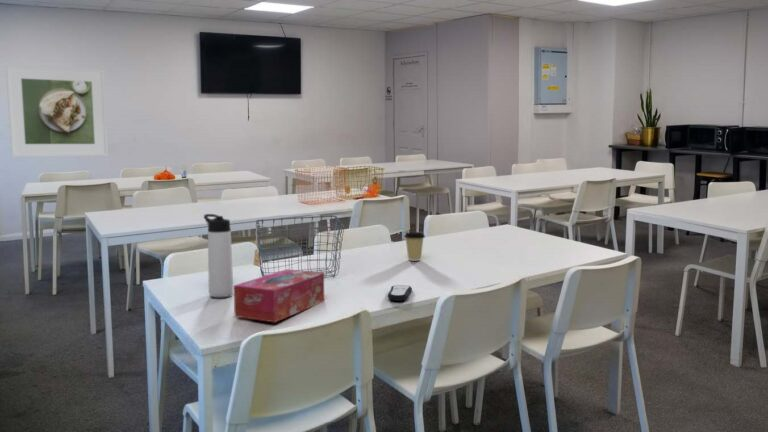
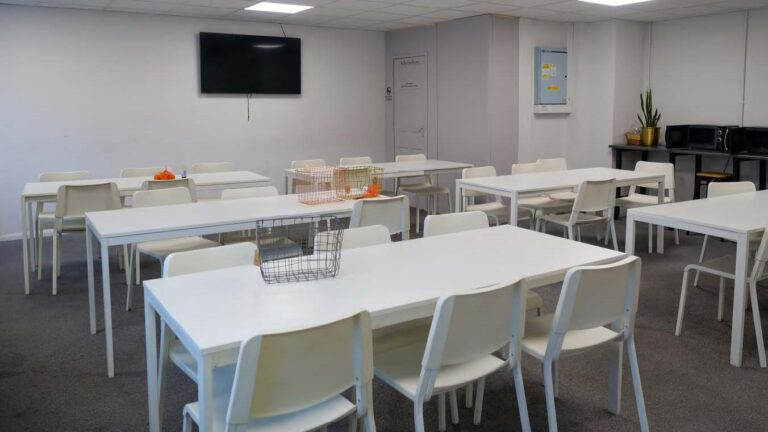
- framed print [5,64,109,158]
- thermos bottle [203,213,234,298]
- tissue box [233,268,325,323]
- coffee cup [403,231,426,262]
- remote control [387,284,413,302]
